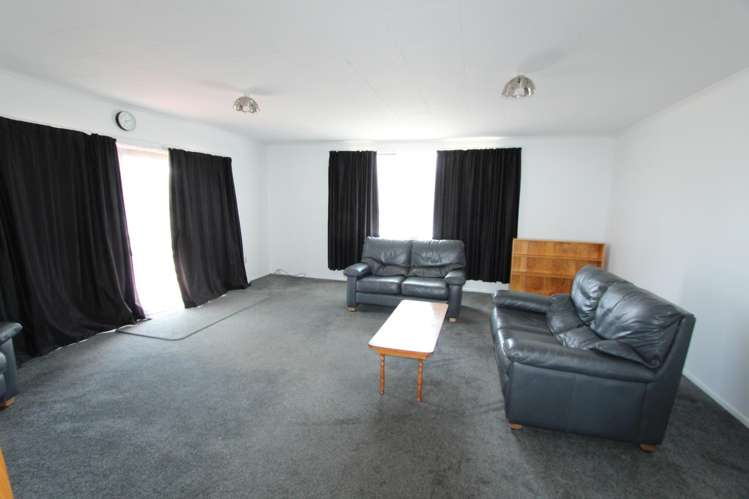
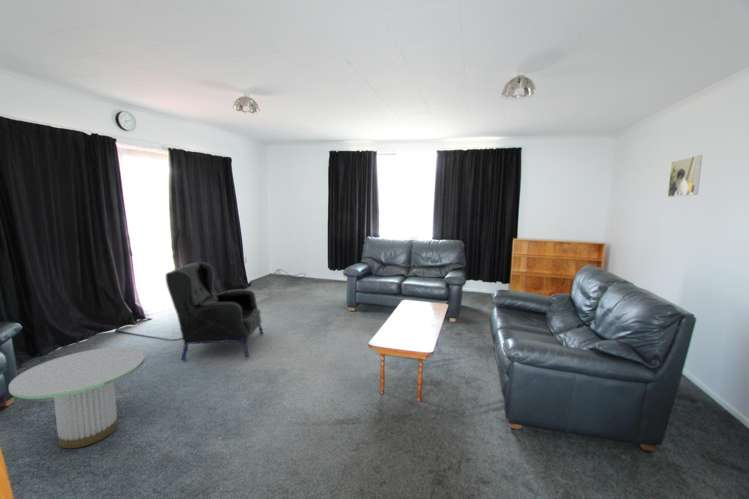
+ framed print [667,154,703,198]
+ side table [8,346,146,449]
+ armchair [165,261,264,361]
